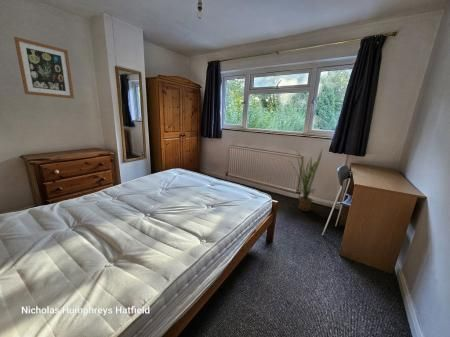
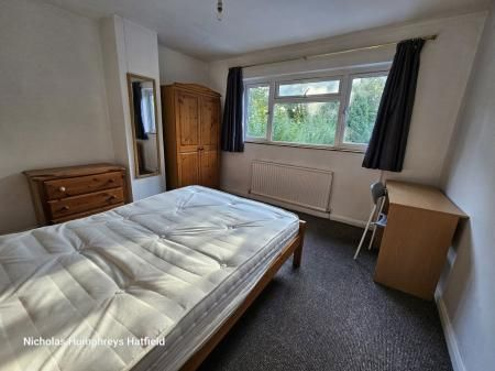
- house plant [288,147,323,212]
- wall art [13,36,75,100]
